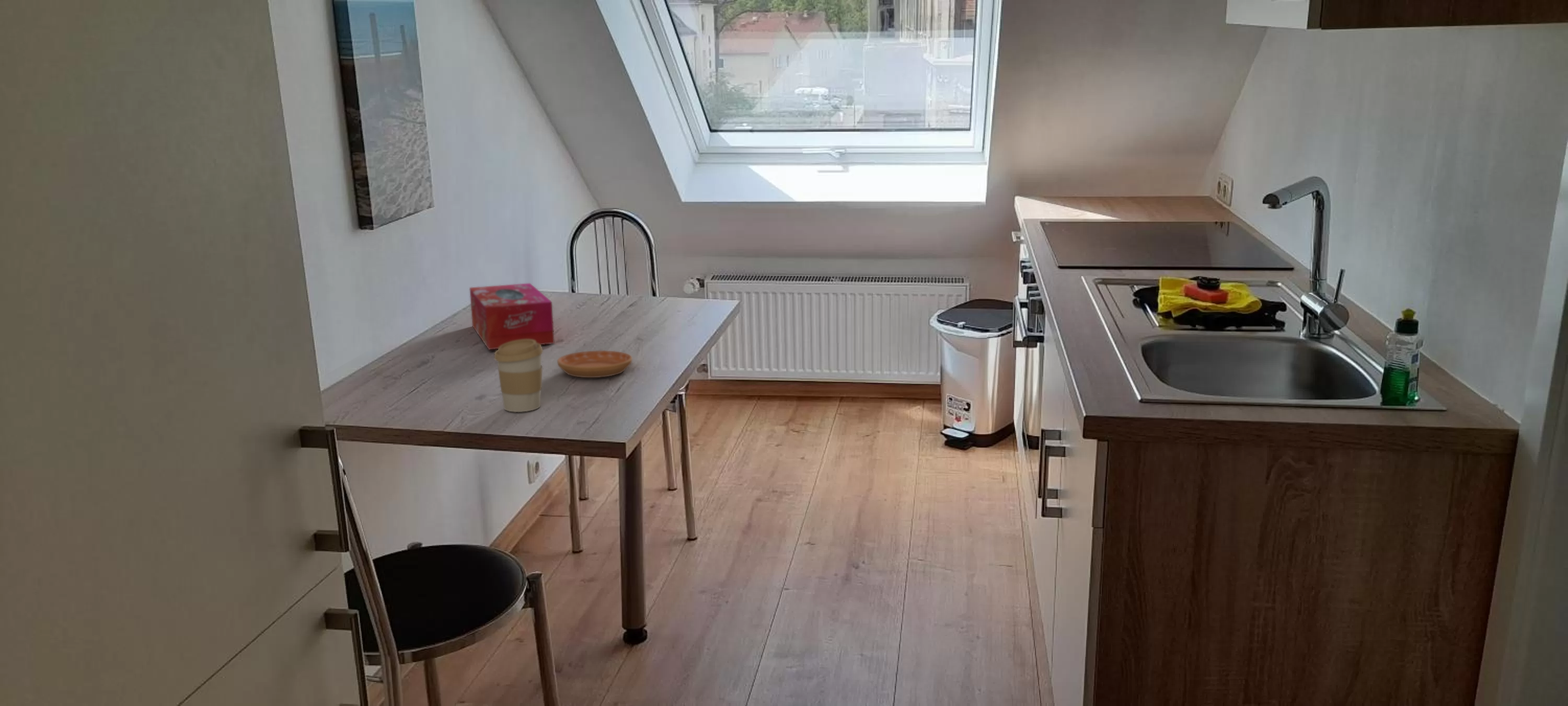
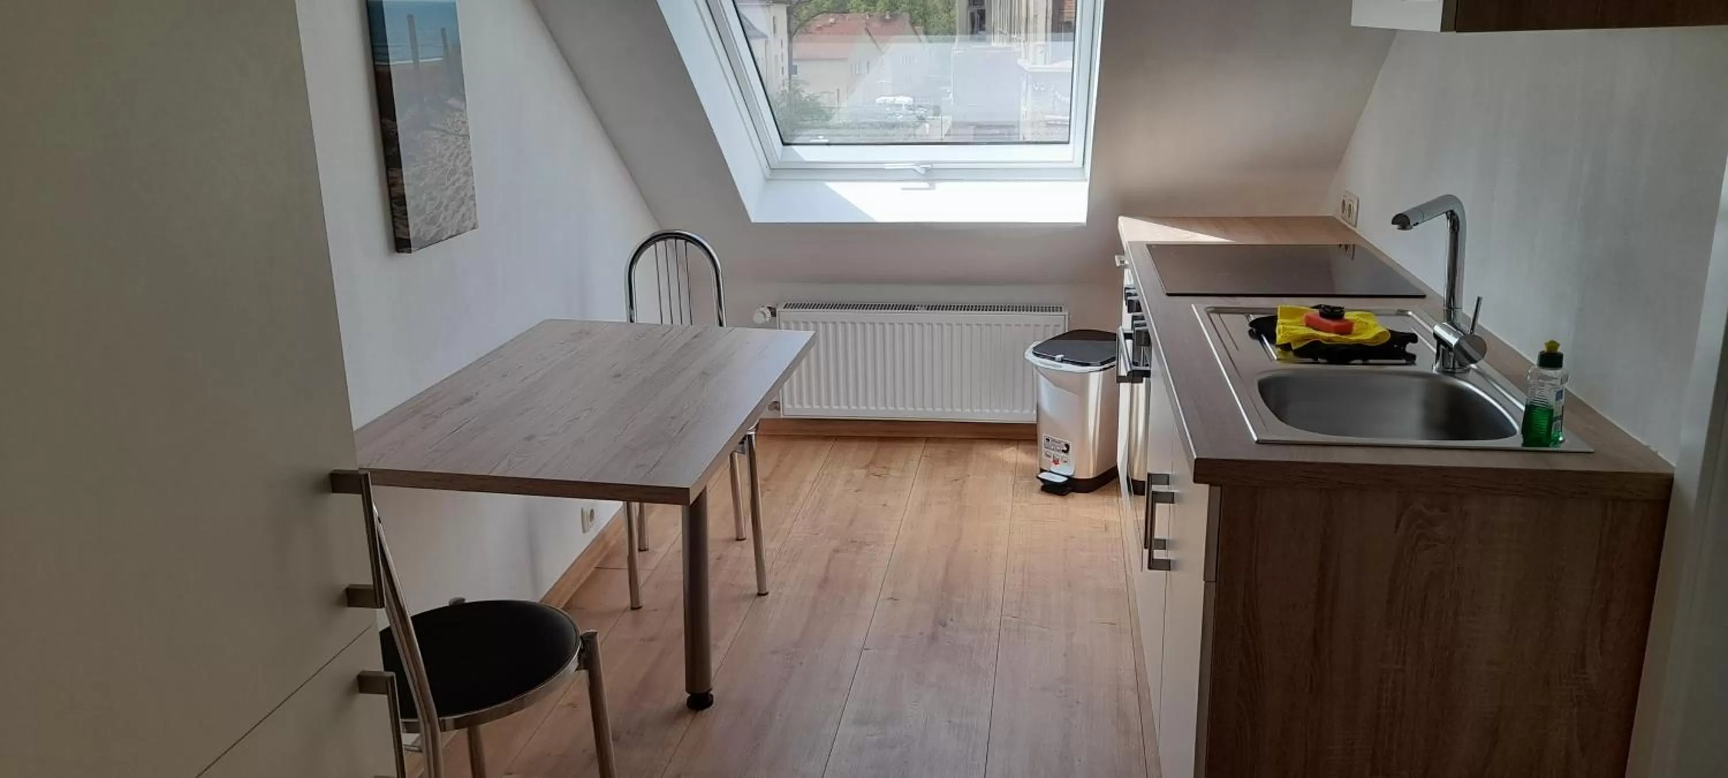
- tissue box [469,282,555,350]
- saucer [557,350,633,378]
- coffee cup [494,339,544,413]
